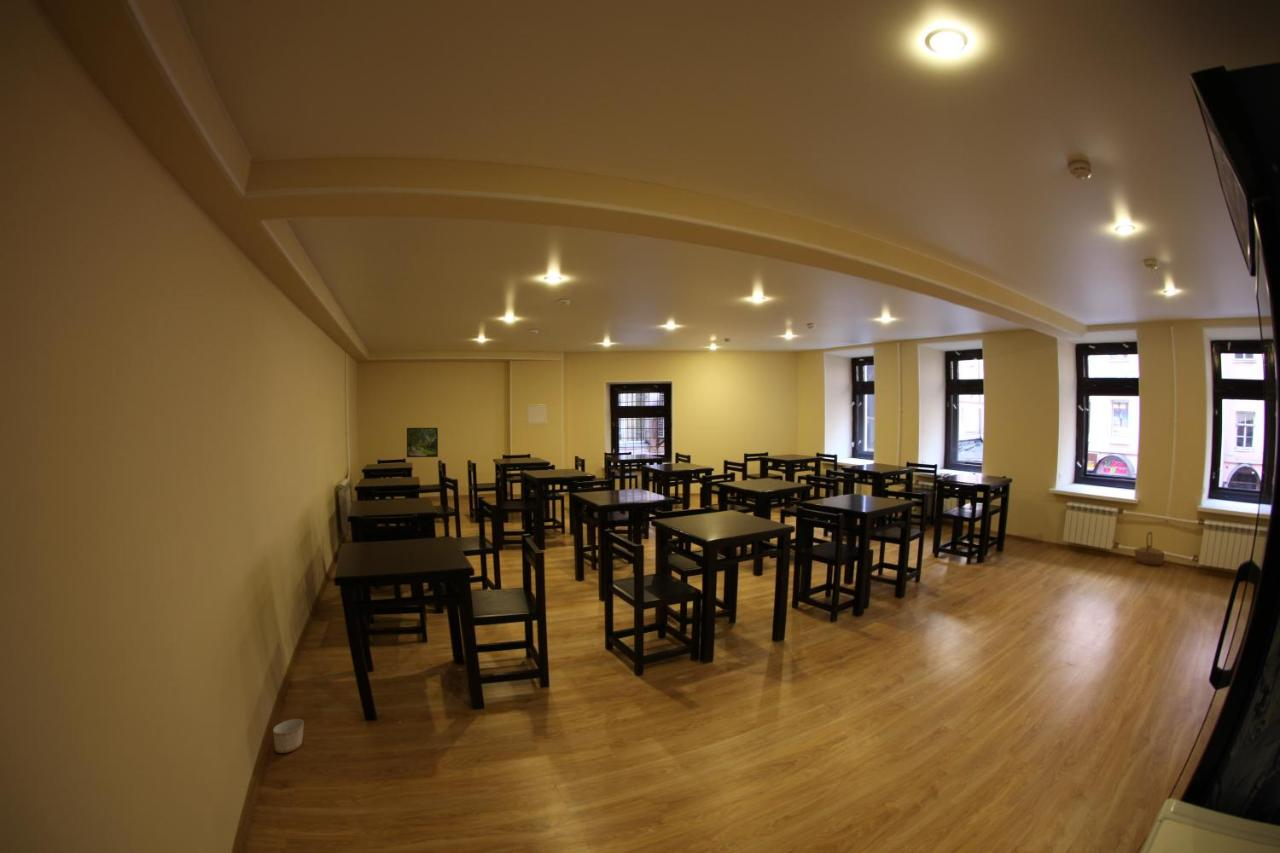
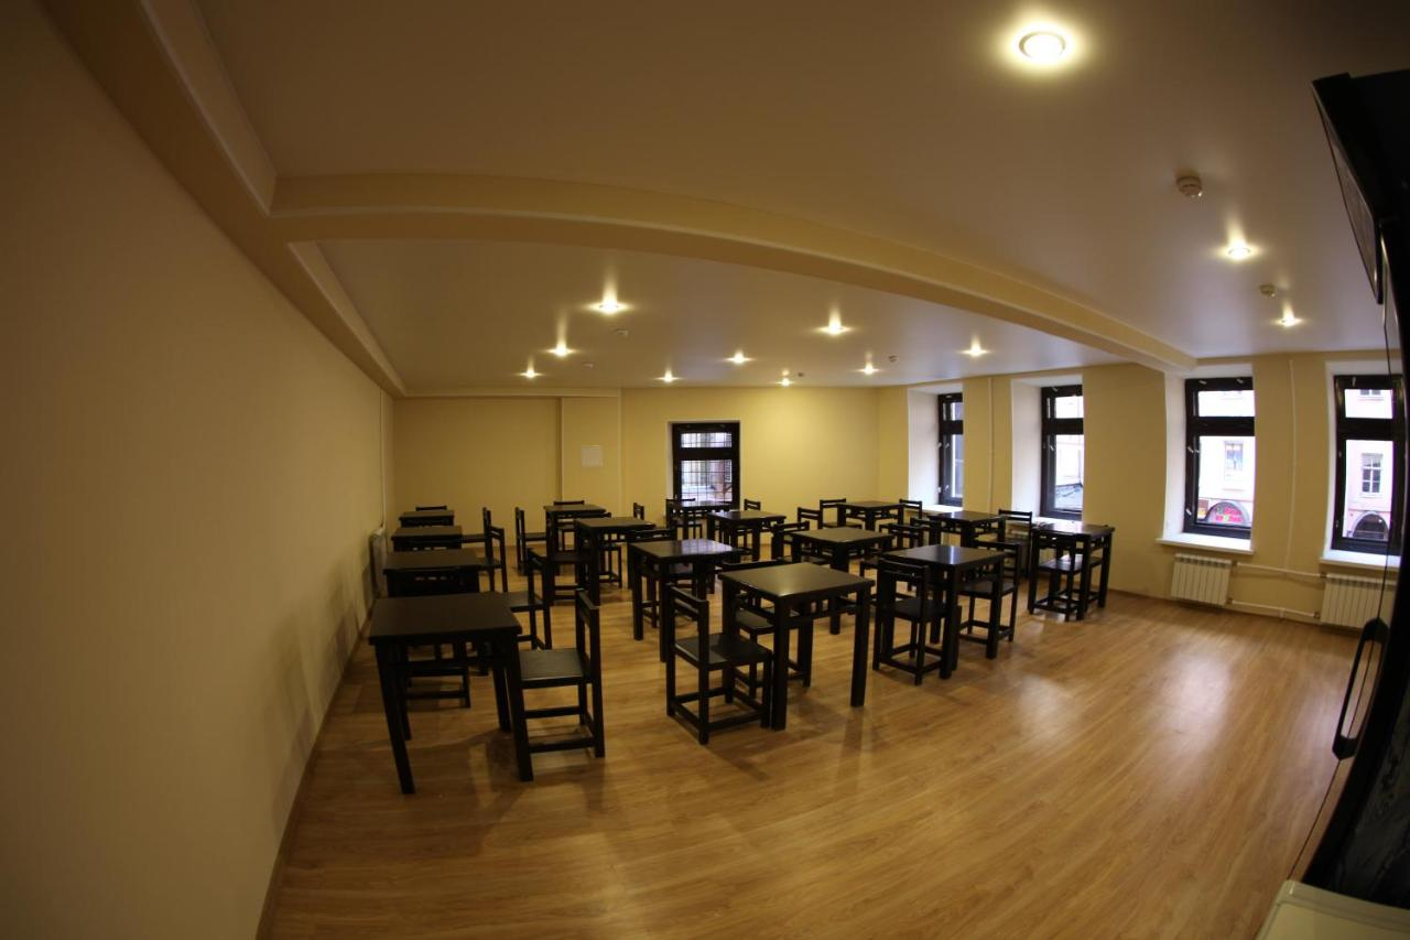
- basket [1134,530,1166,566]
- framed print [406,427,439,458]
- planter [272,718,305,754]
